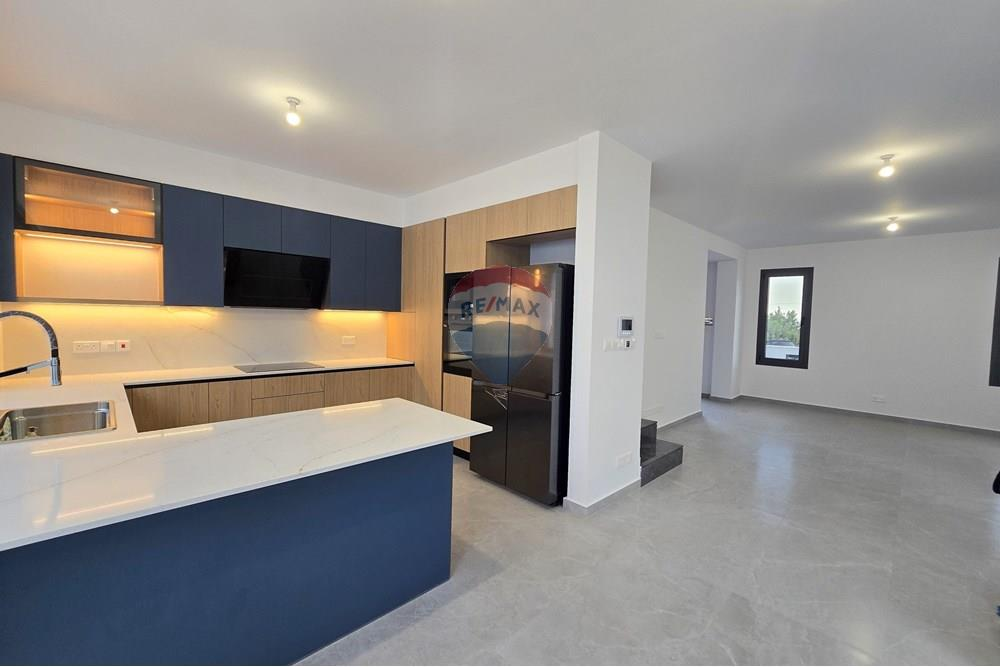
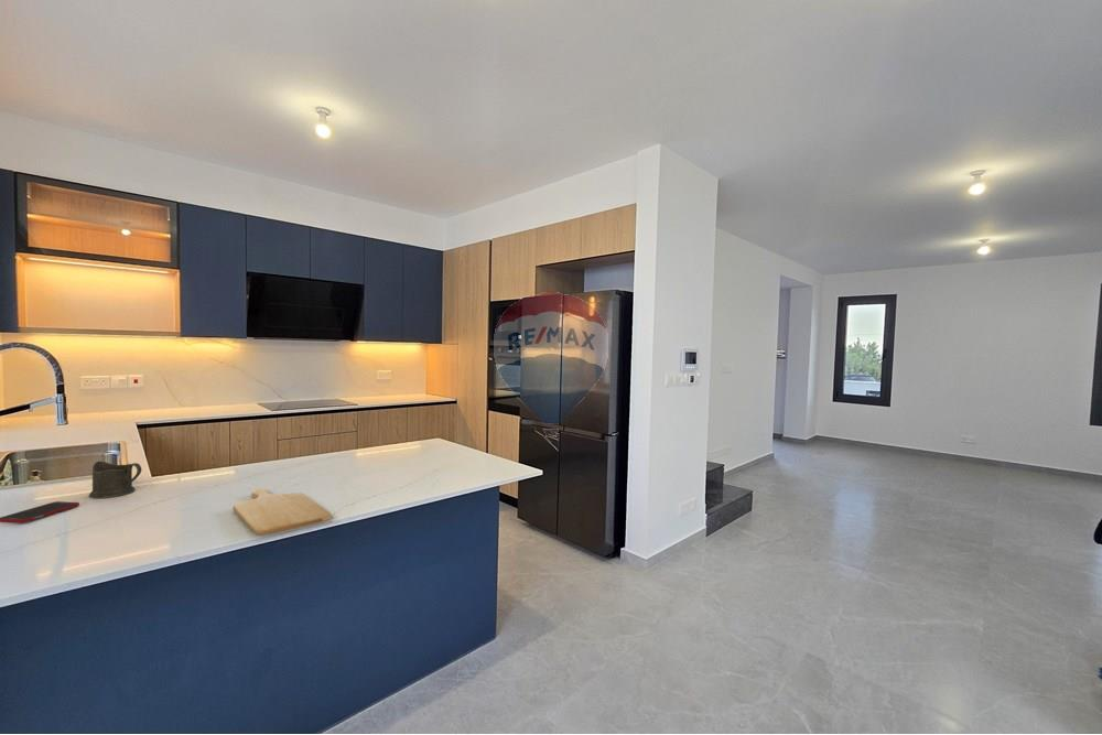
+ cell phone [0,500,80,525]
+ cup [88,461,142,499]
+ chopping board [233,487,333,536]
